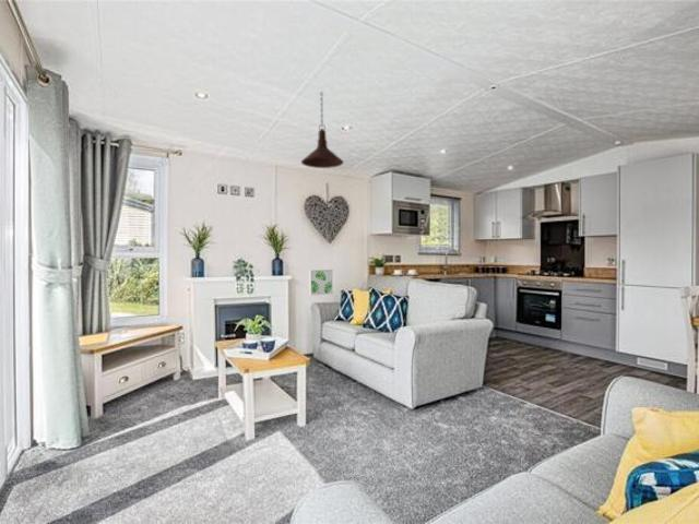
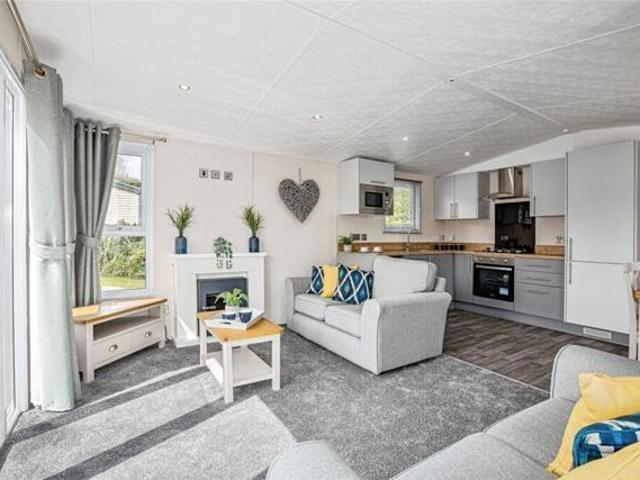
- wall art [308,269,334,297]
- pendant light [300,91,345,169]
